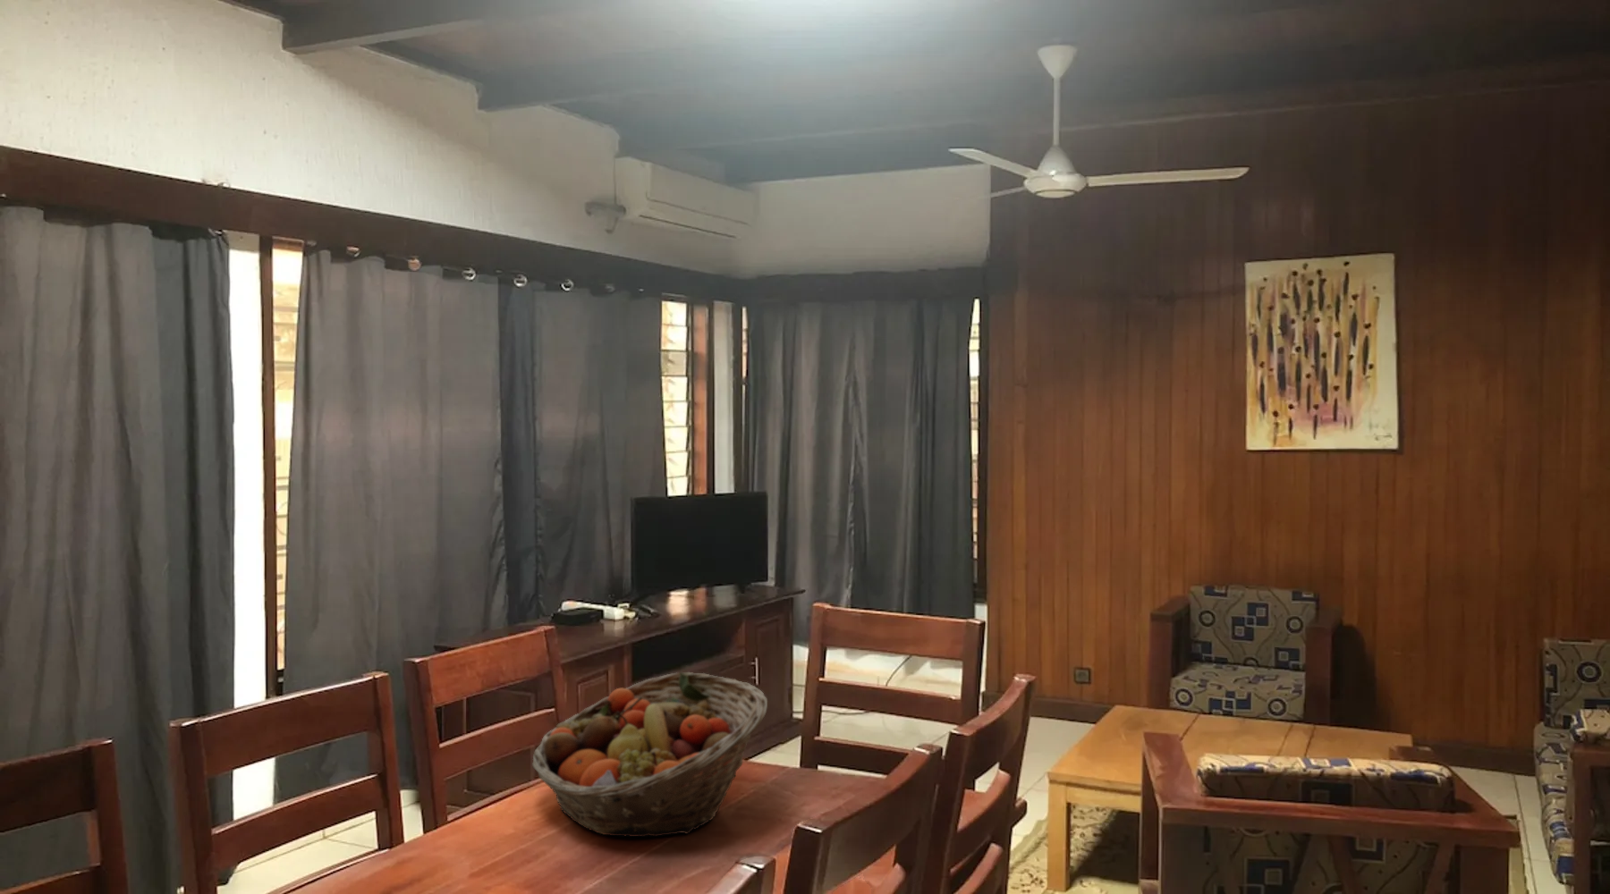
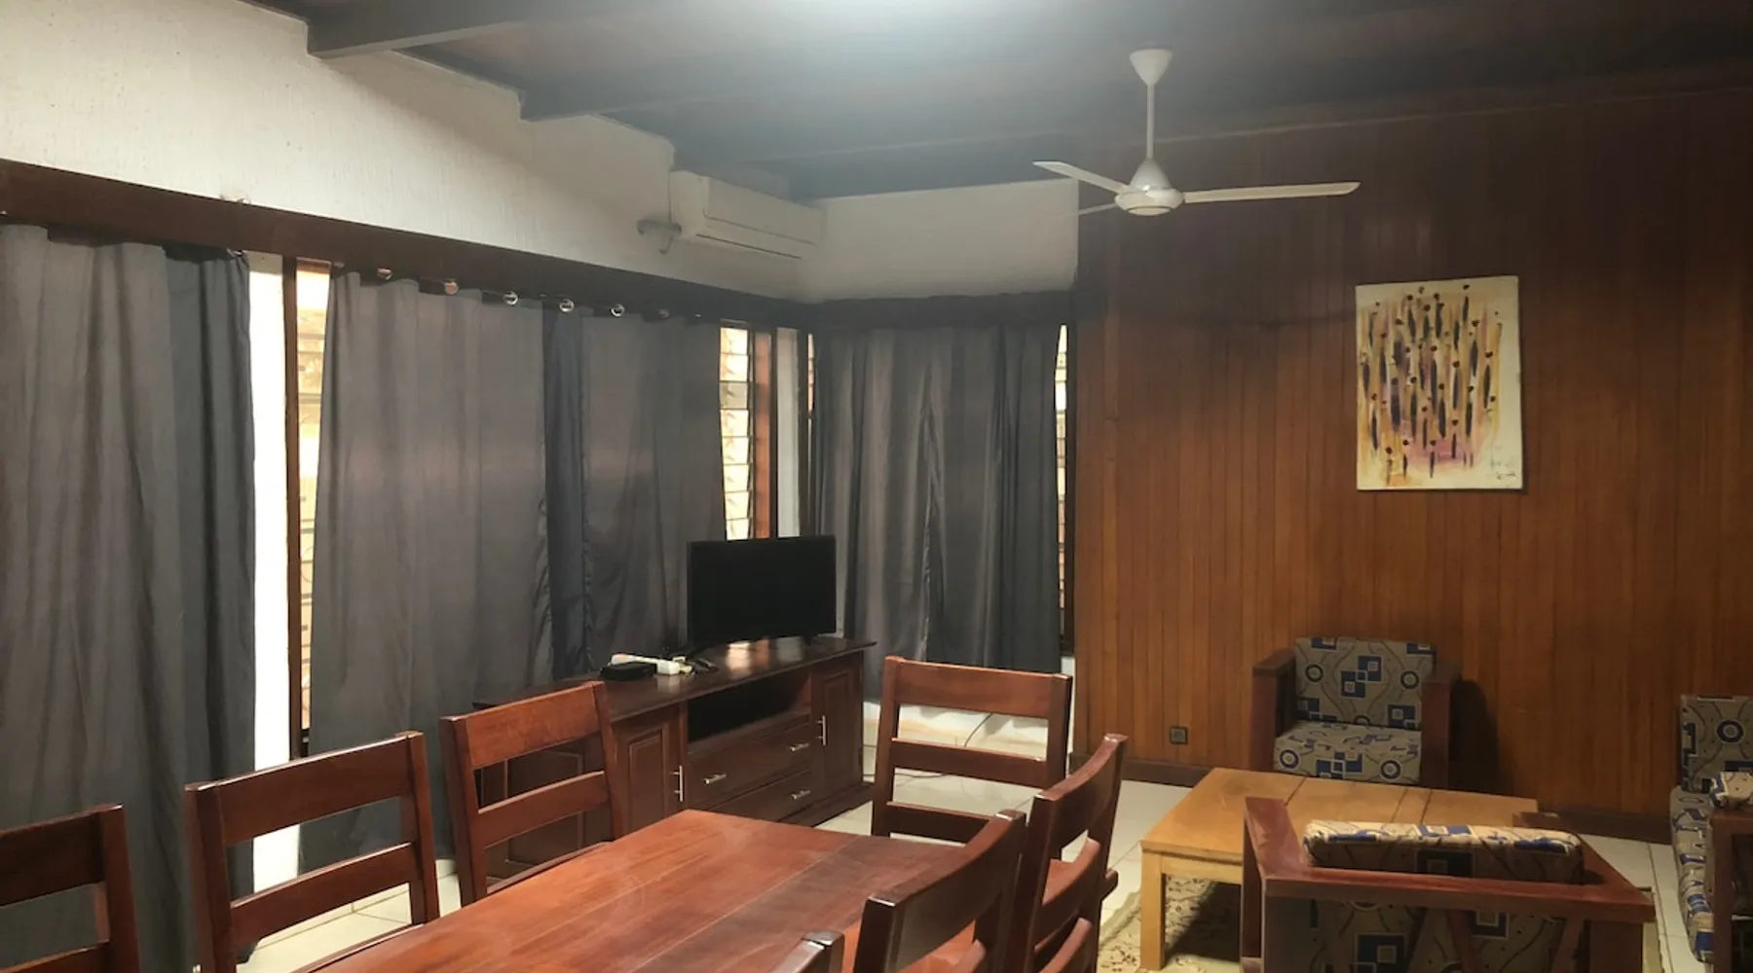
- fruit basket [531,672,769,838]
